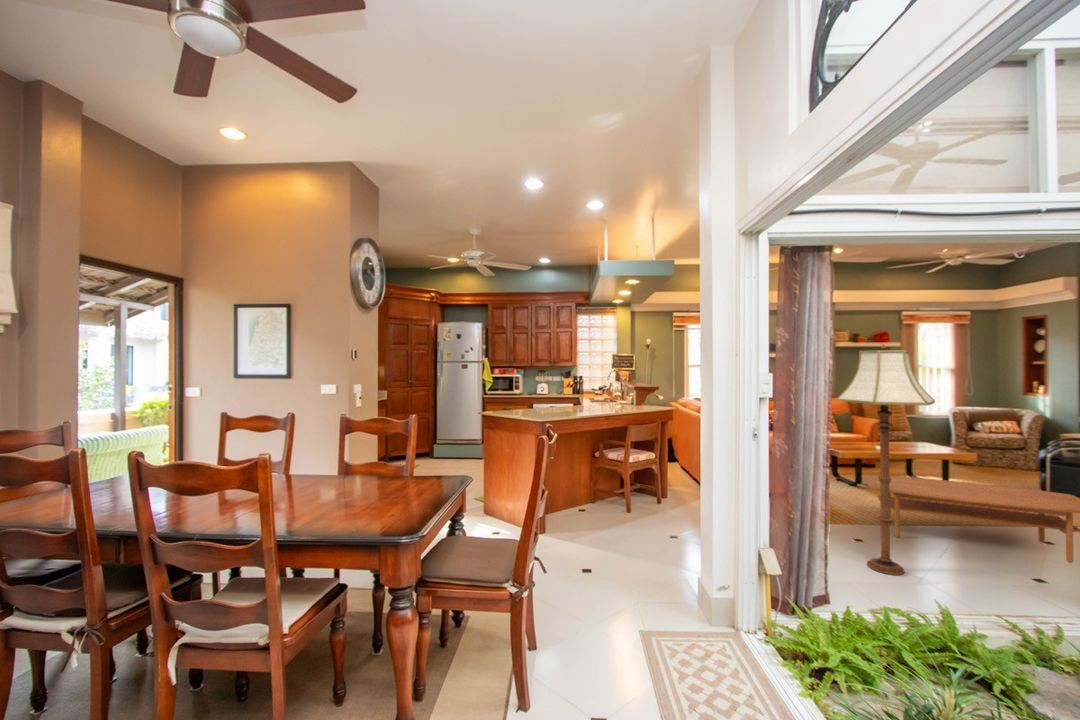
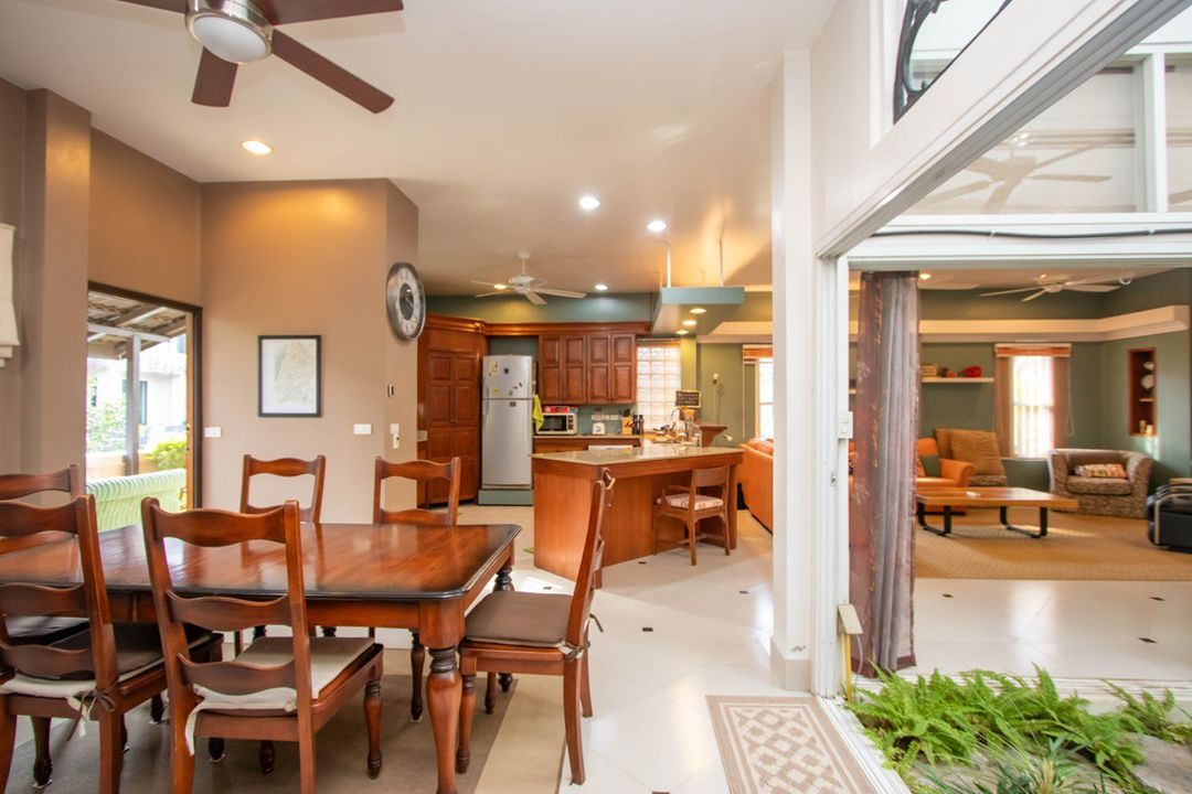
- floor lamp [835,342,936,576]
- coffee table [861,474,1080,564]
